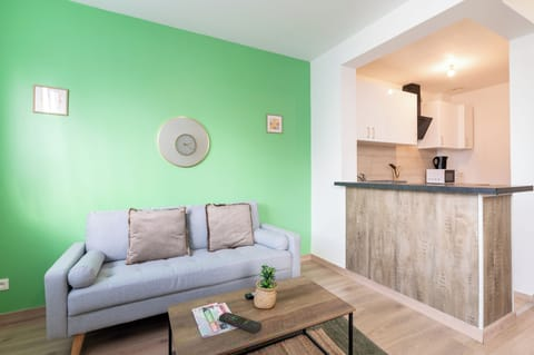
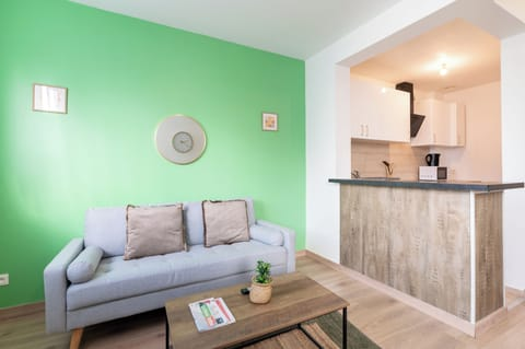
- remote control [218,312,263,334]
